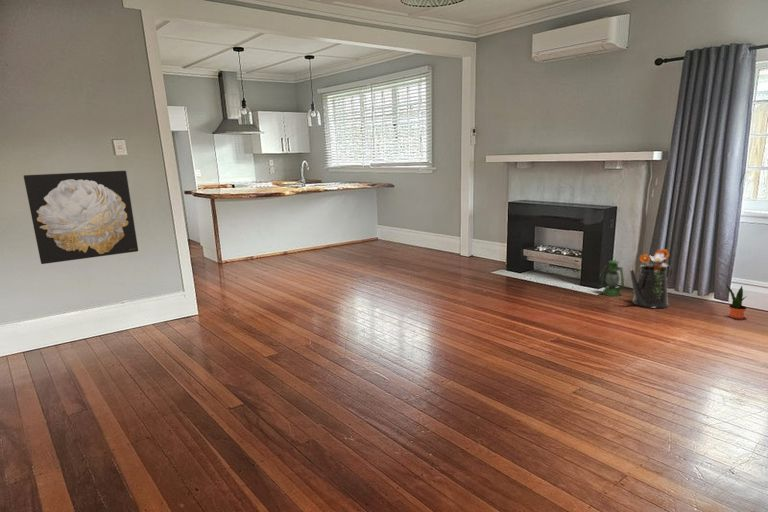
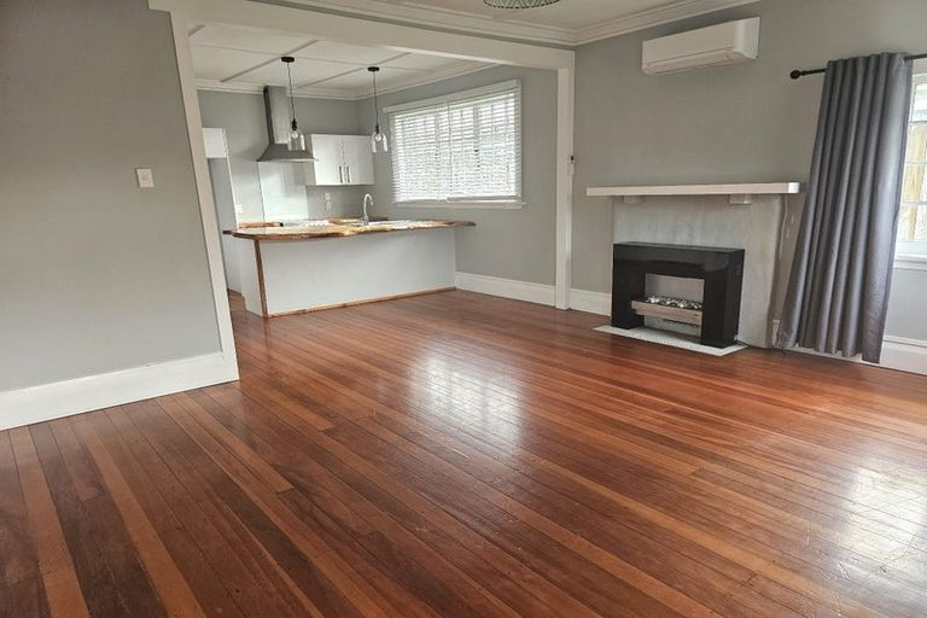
- lantern [599,259,625,297]
- watering can [629,248,673,309]
- potted plant [724,281,748,320]
- wall art [23,170,139,265]
